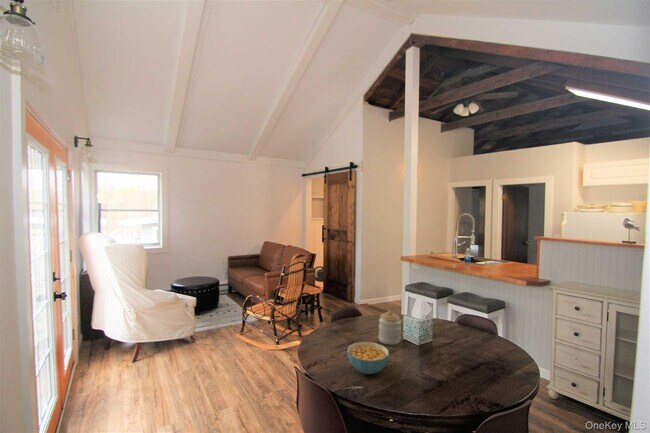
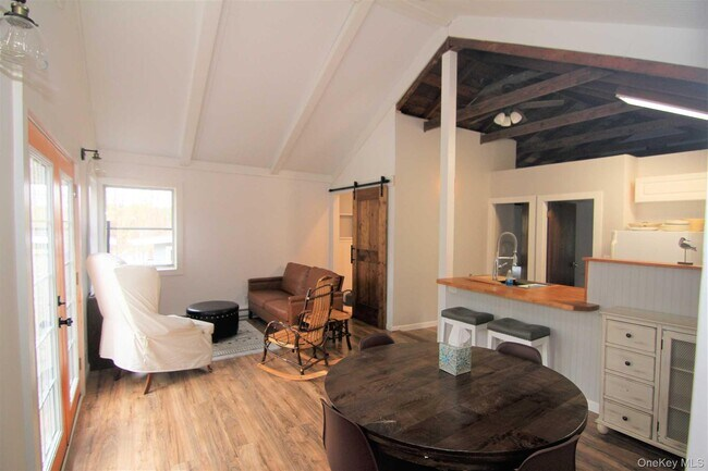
- cereal bowl [346,341,390,375]
- jar [377,310,402,346]
